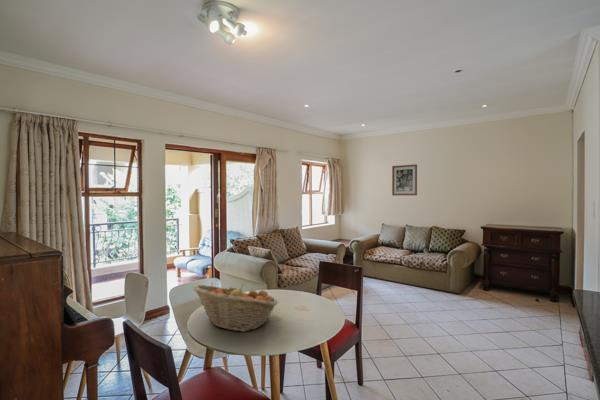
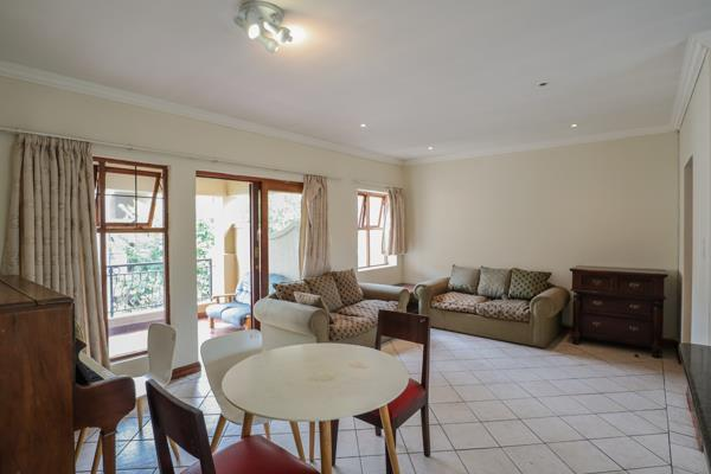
- fruit basket [192,284,279,333]
- wall art [391,163,418,196]
